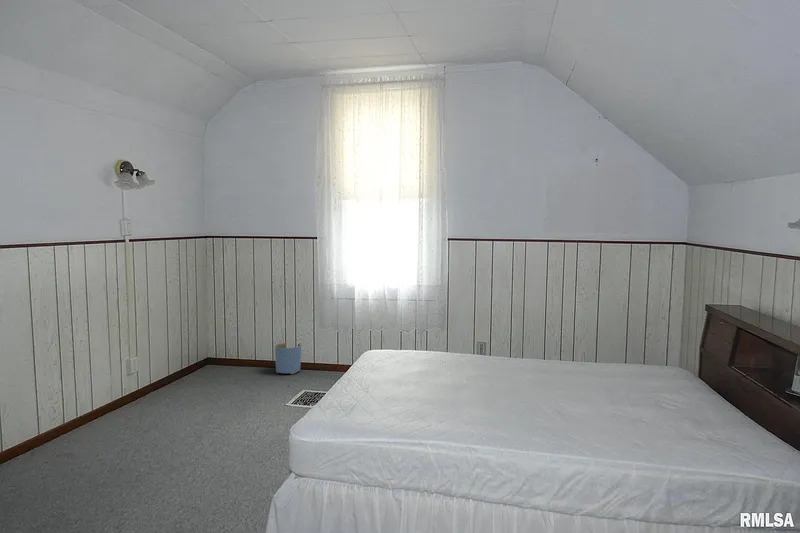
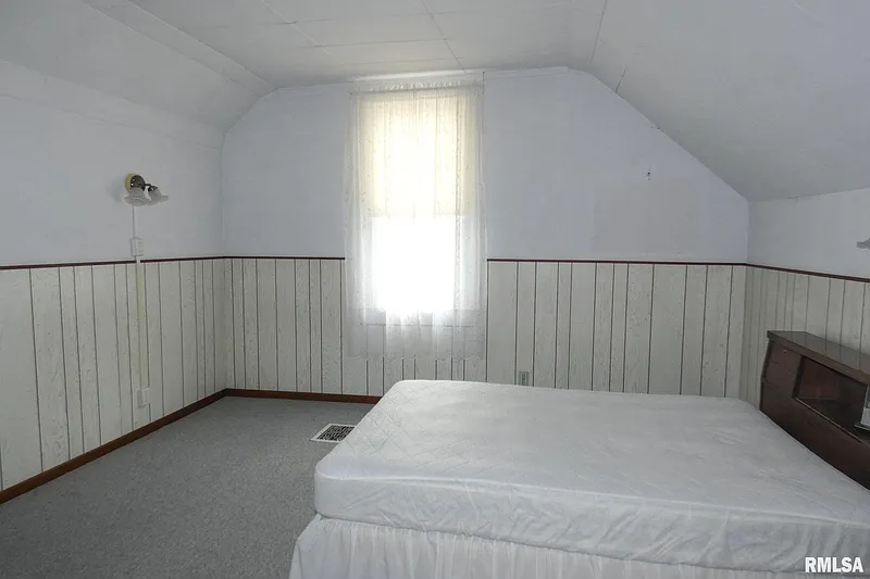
- planter [274,342,302,375]
